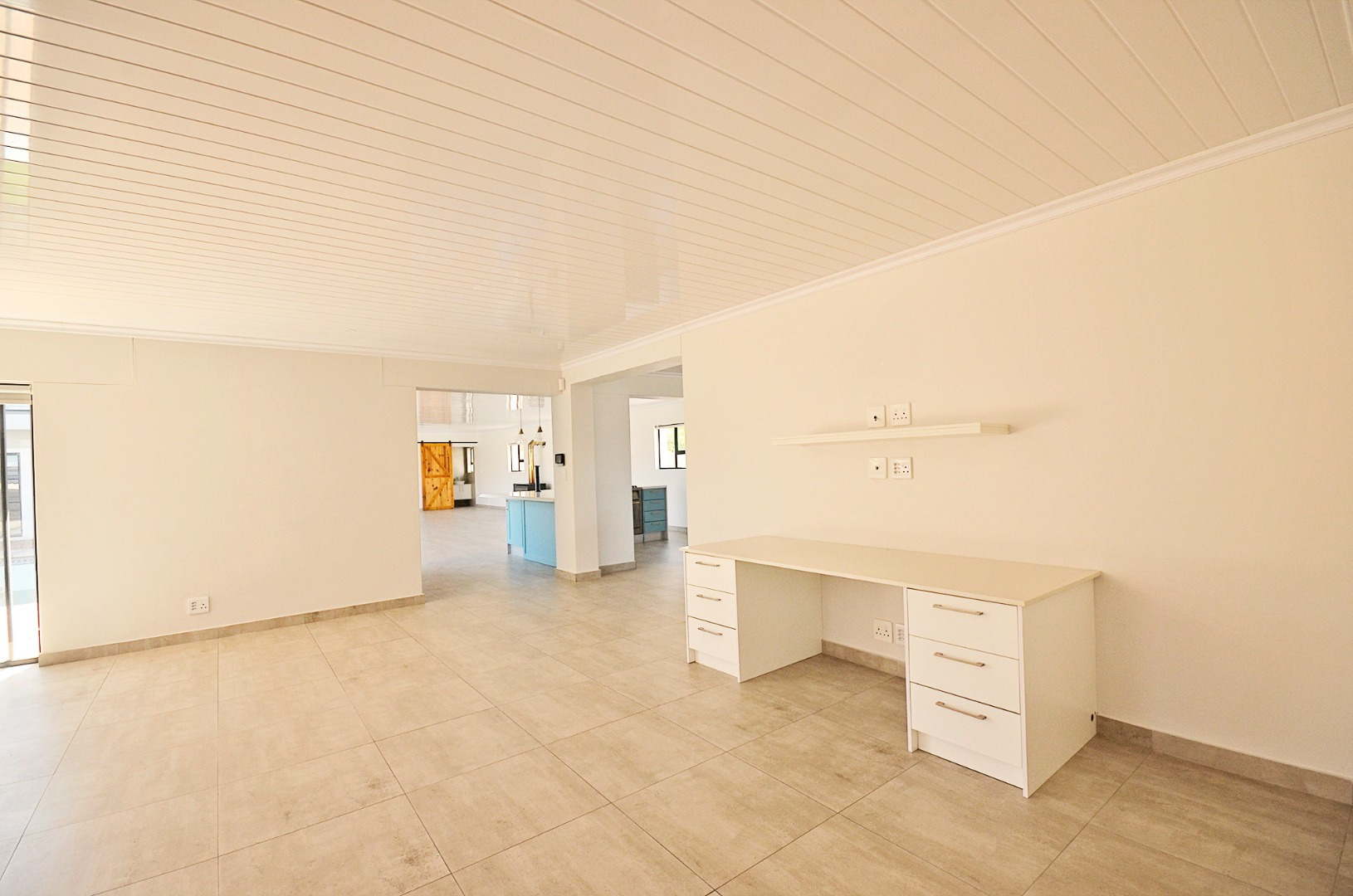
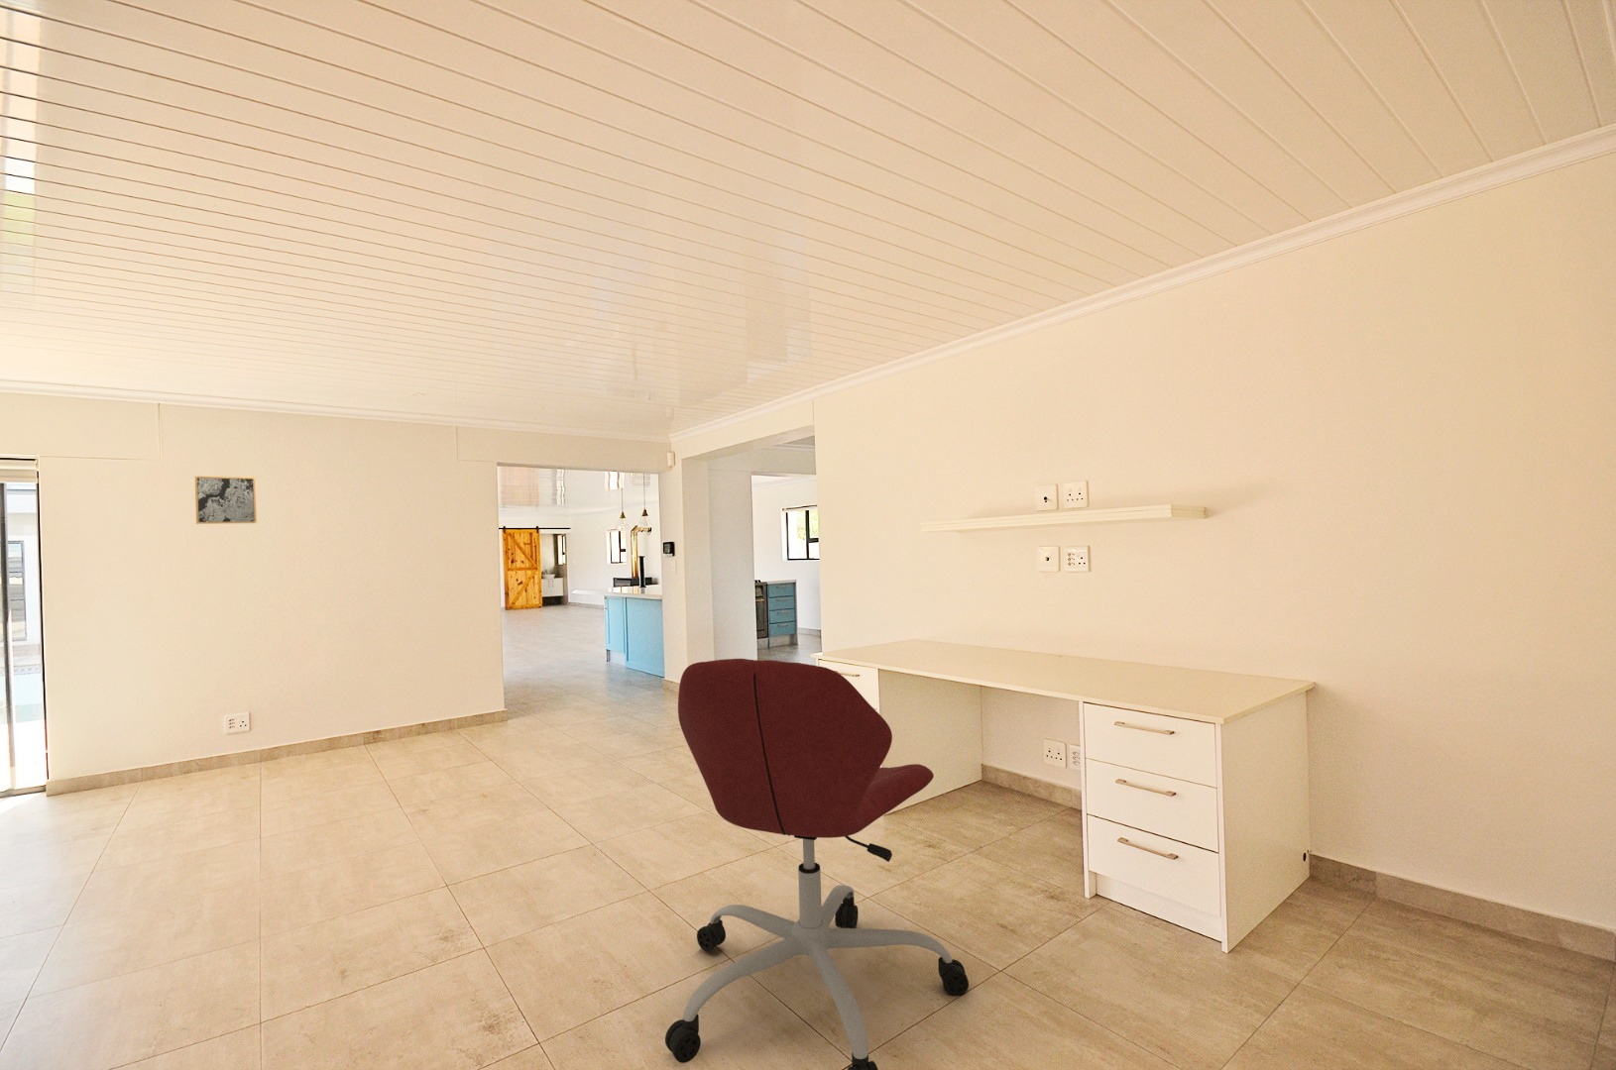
+ office chair [664,658,970,1070]
+ wall art [195,475,258,525]
